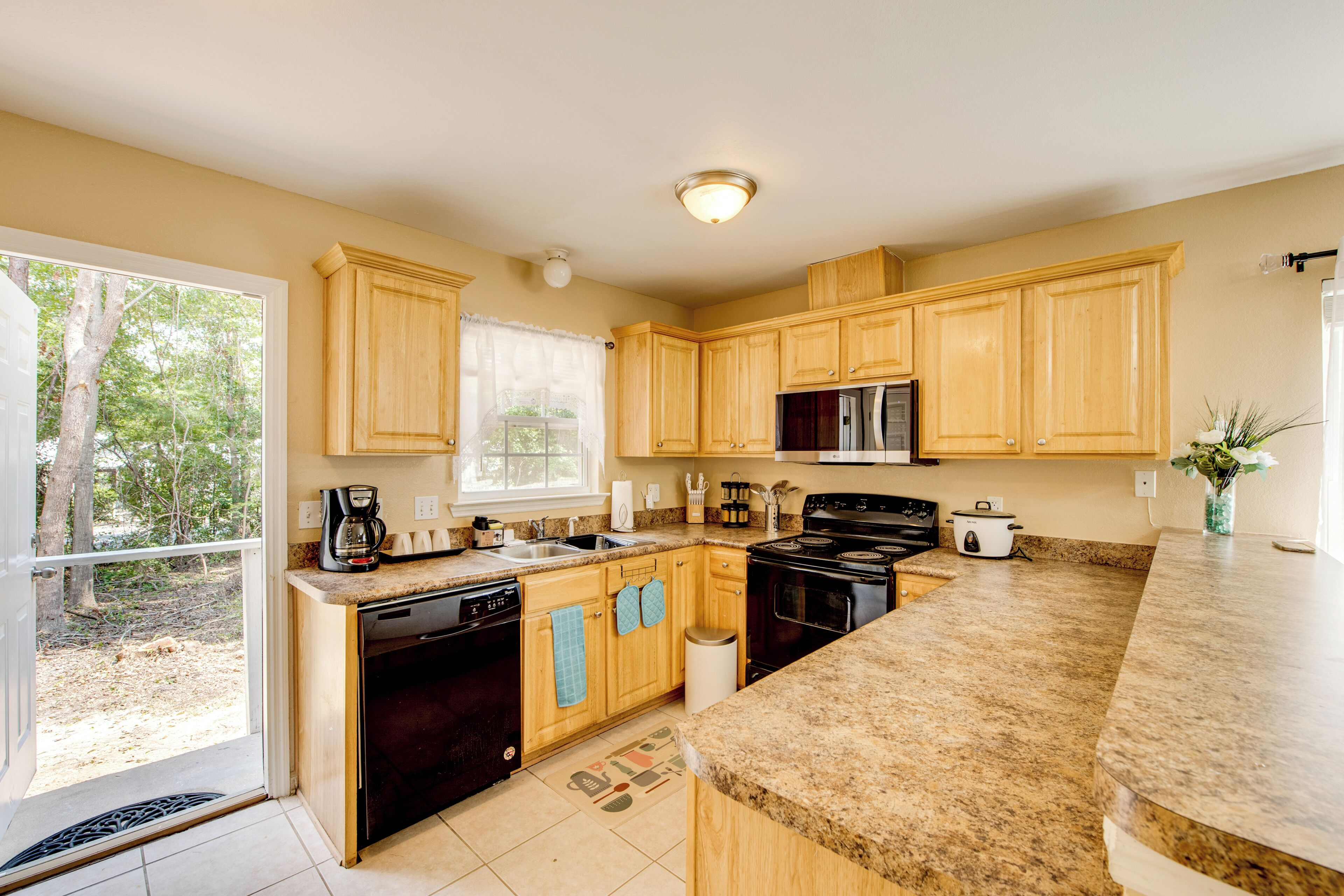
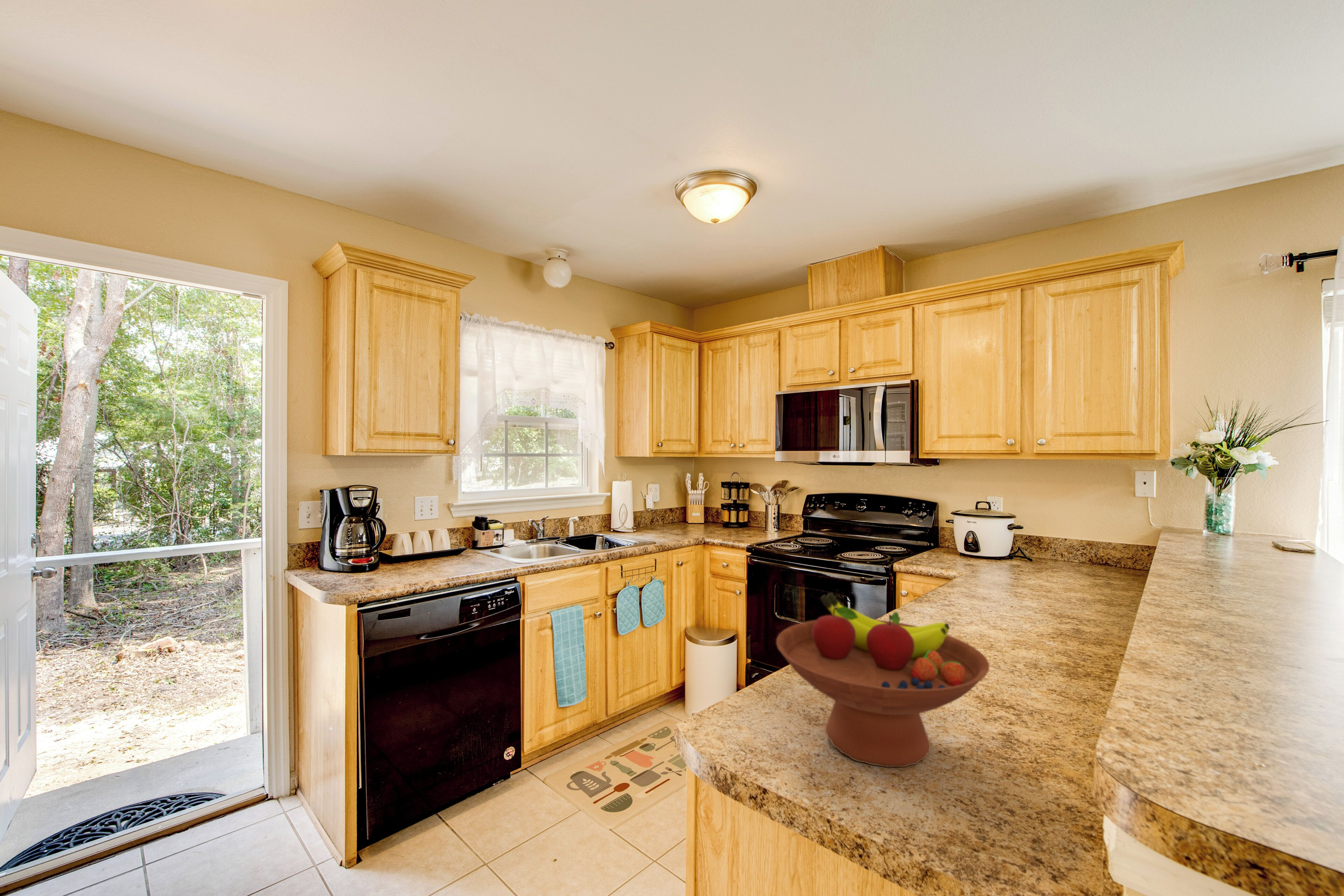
+ fruit bowl [776,593,990,768]
